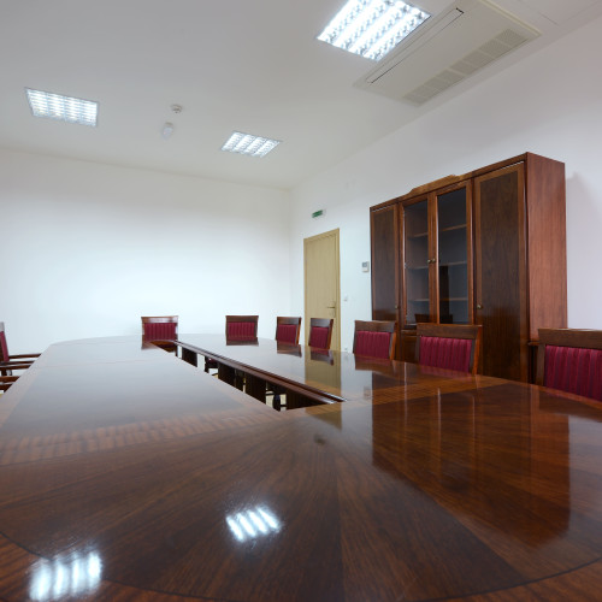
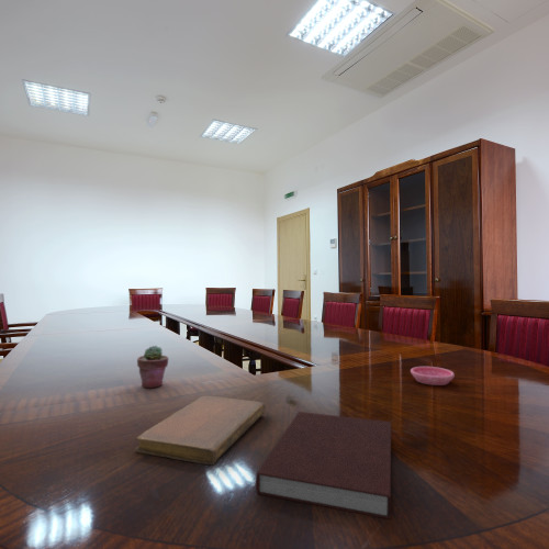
+ notebook [255,411,392,520]
+ notebook [134,395,267,466]
+ saucer [410,366,456,386]
+ potted succulent [136,345,169,389]
